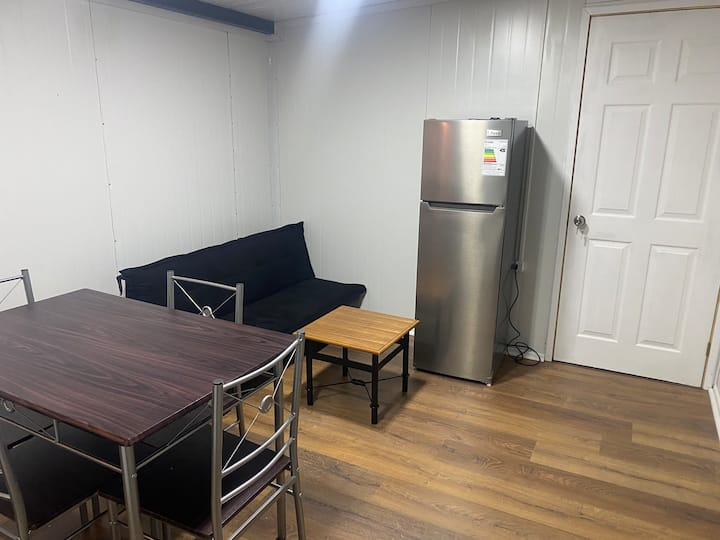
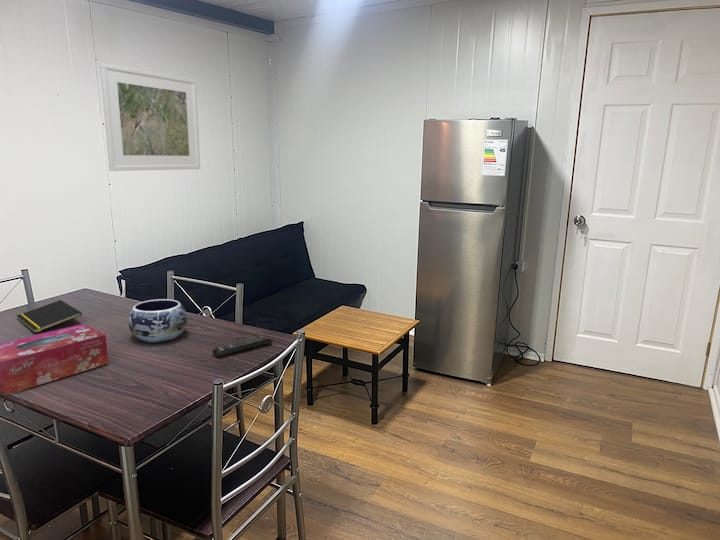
+ tissue box [0,323,109,396]
+ decorative bowl [128,298,188,344]
+ notepad [16,299,83,334]
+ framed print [99,62,201,172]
+ remote control [212,335,274,358]
